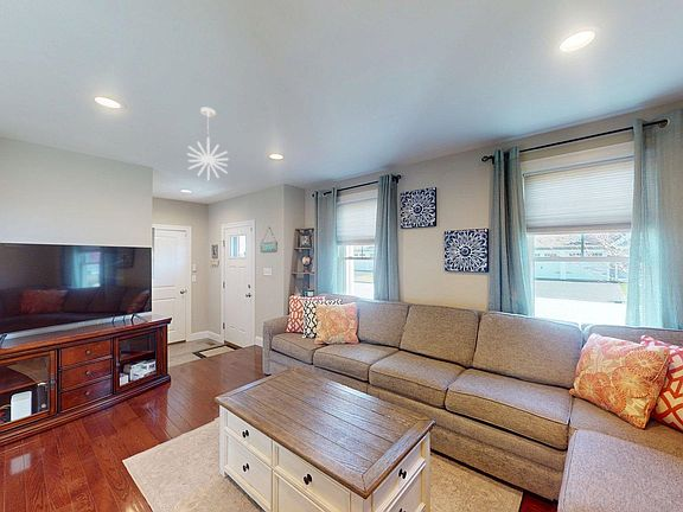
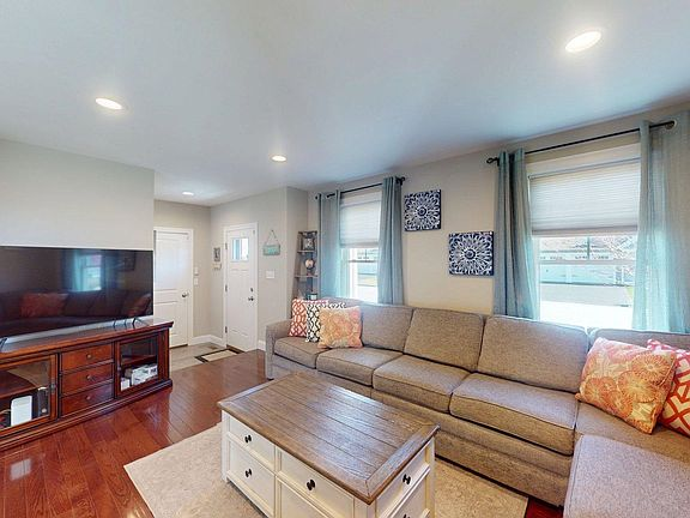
- pendant light [186,107,229,181]
